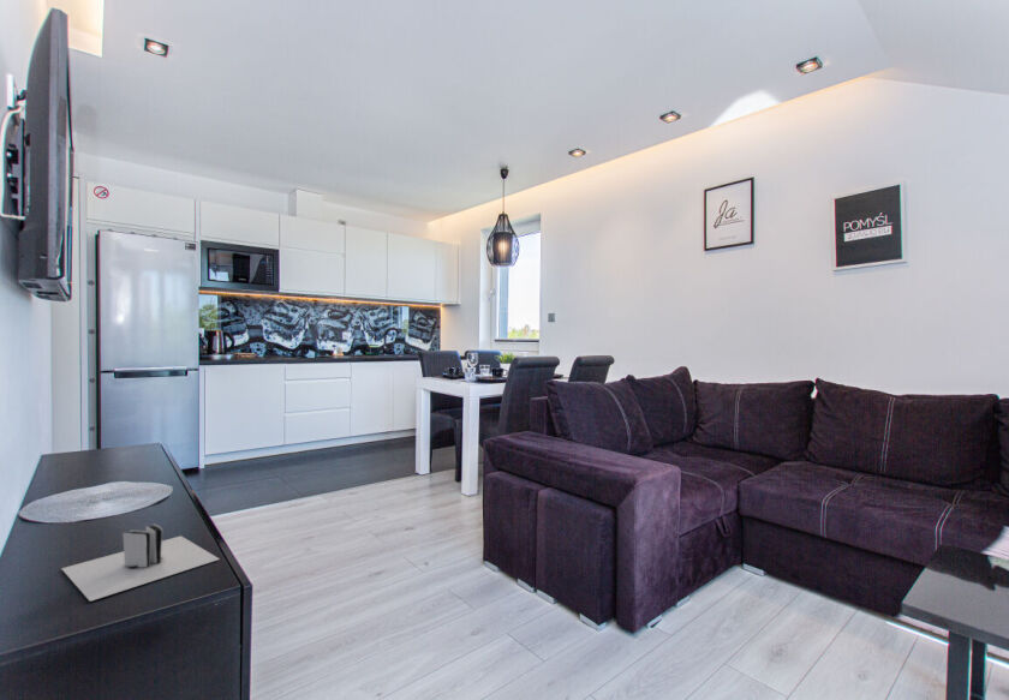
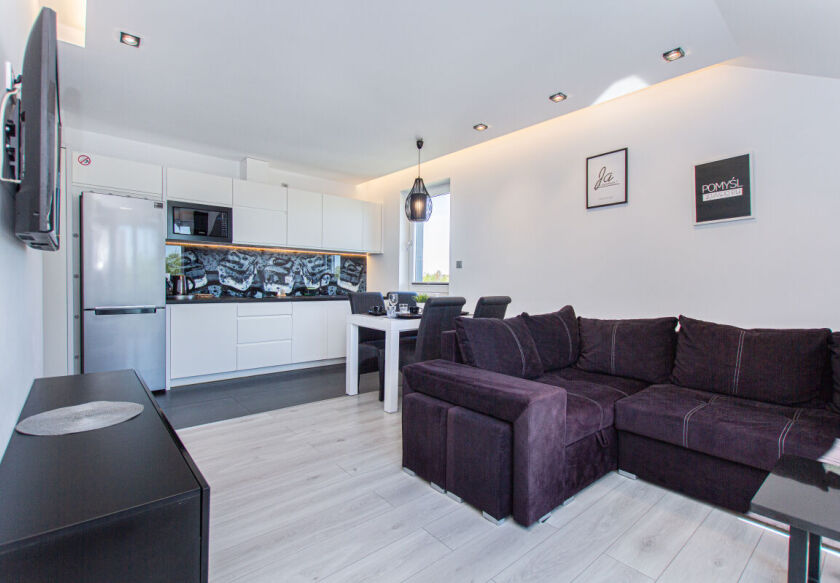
- video game console [60,522,221,603]
